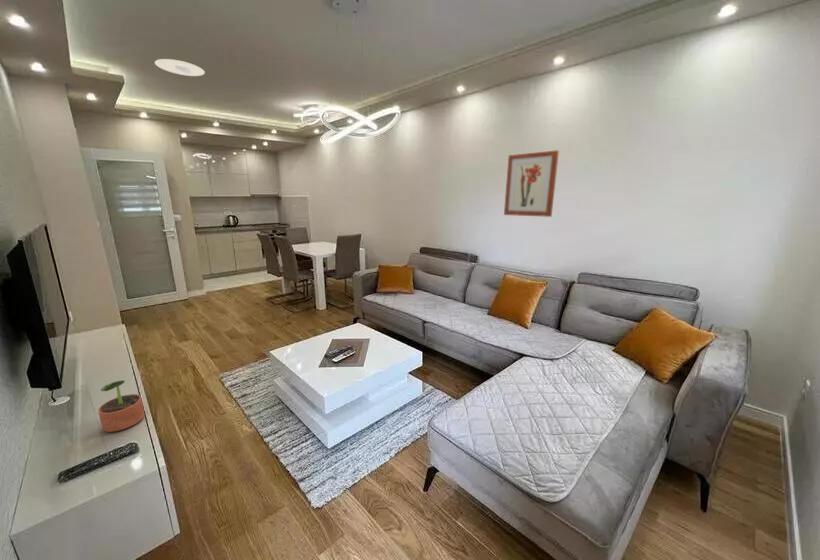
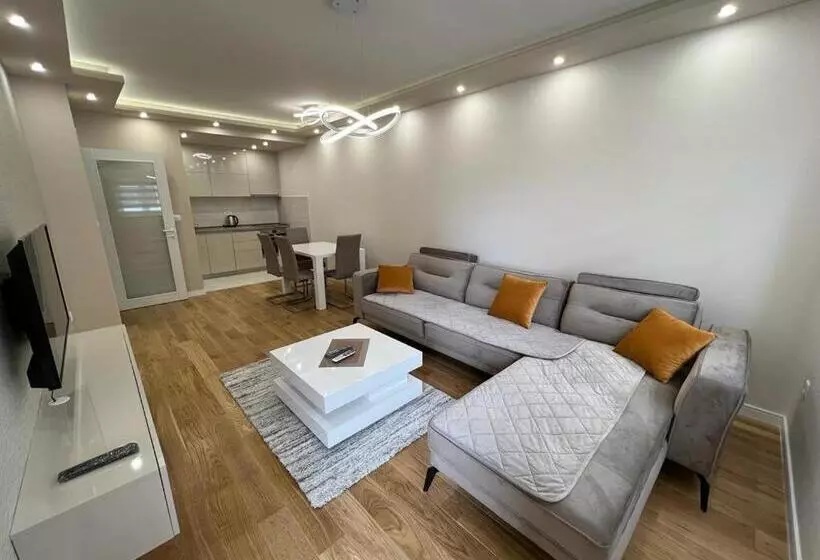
- recessed light [154,58,206,77]
- wall art [503,149,560,218]
- potted plant [97,379,146,433]
